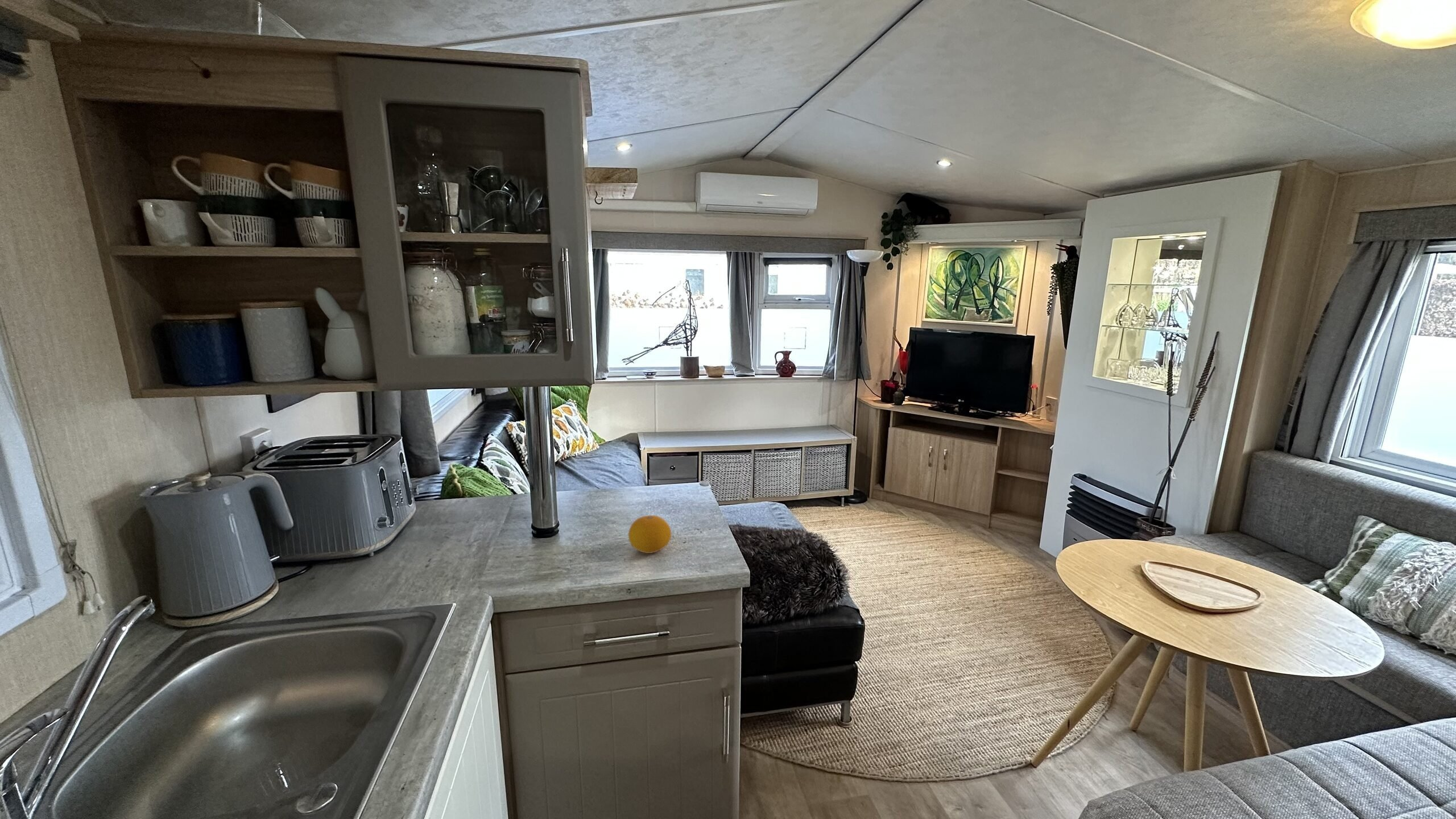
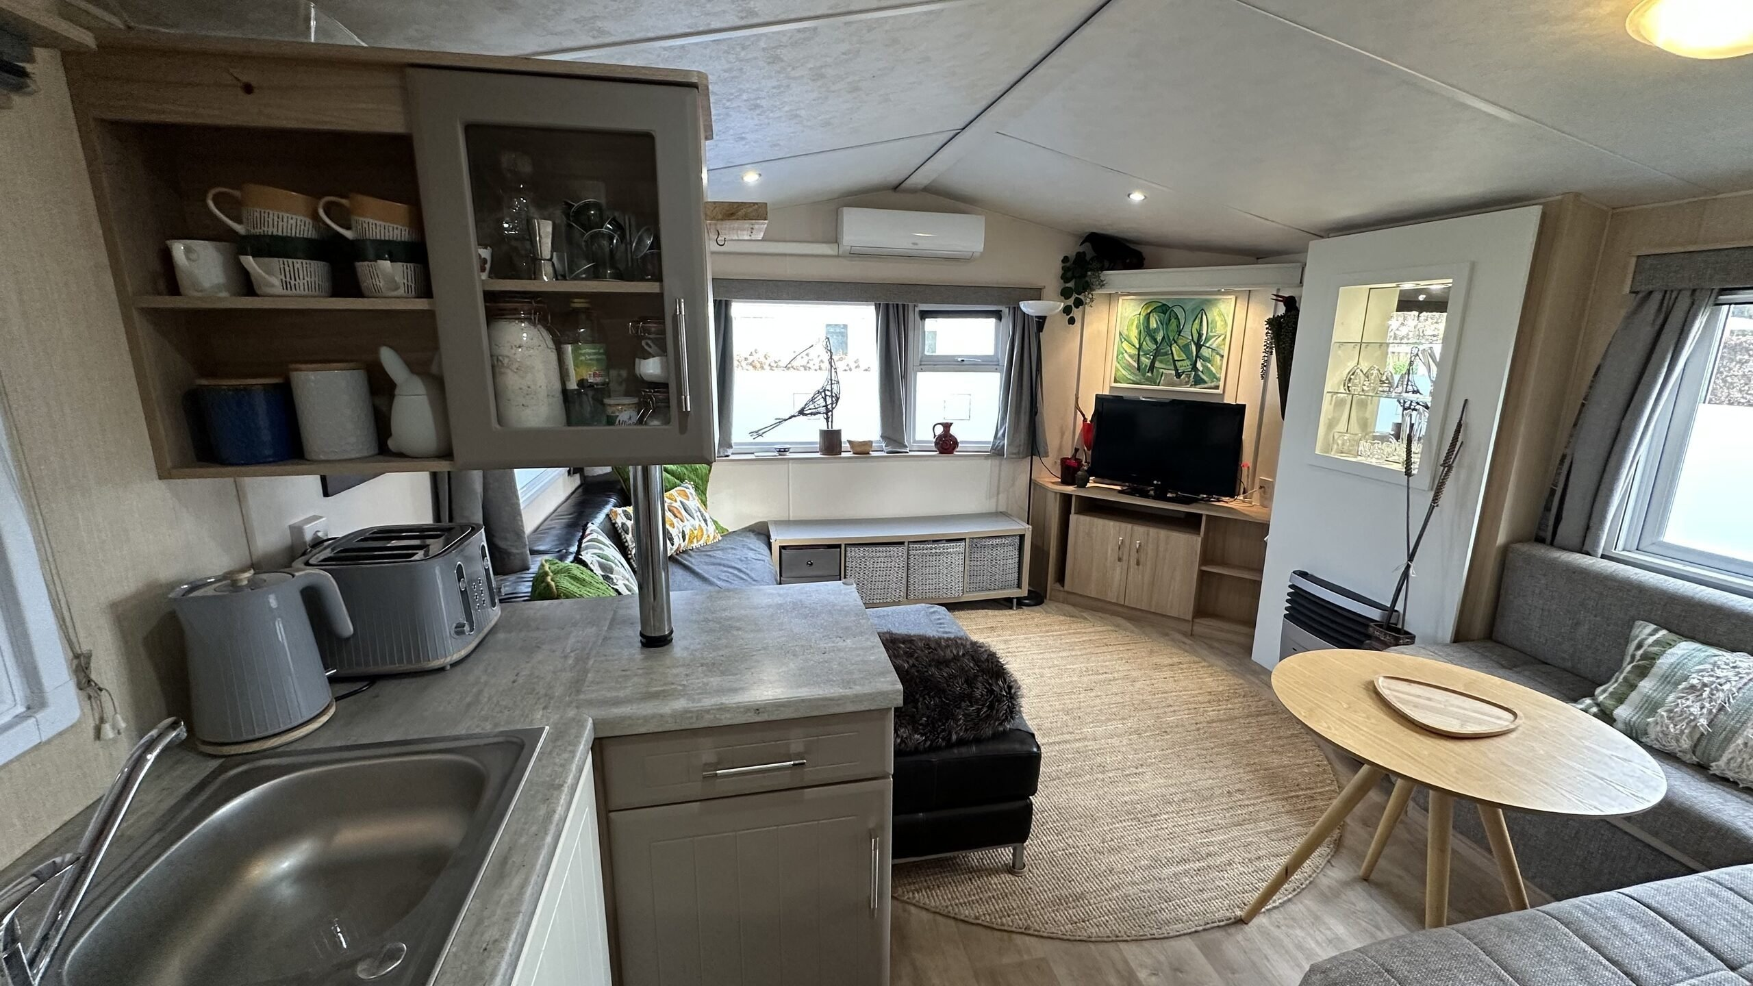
- fruit [628,515,672,554]
